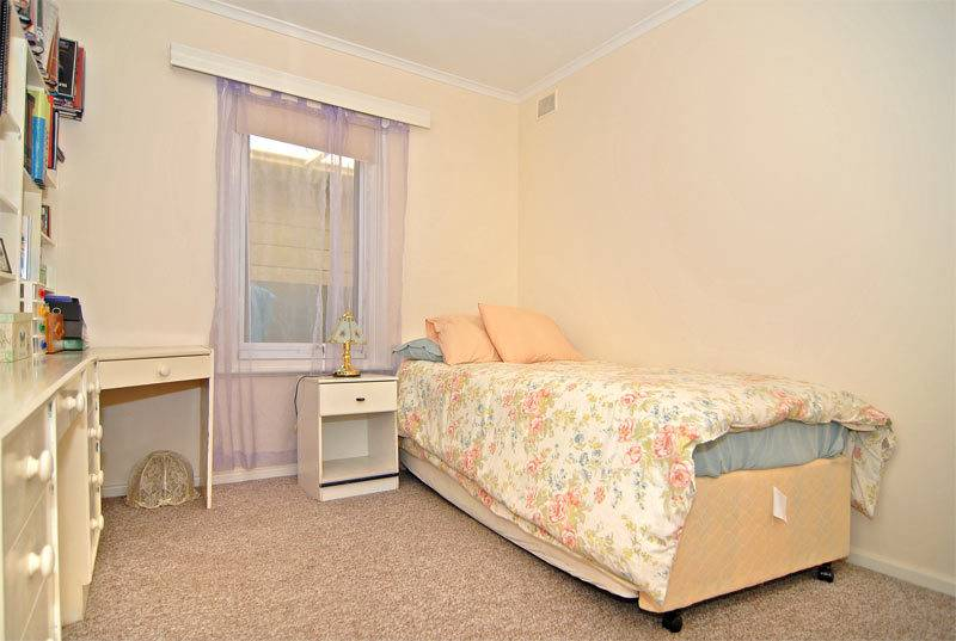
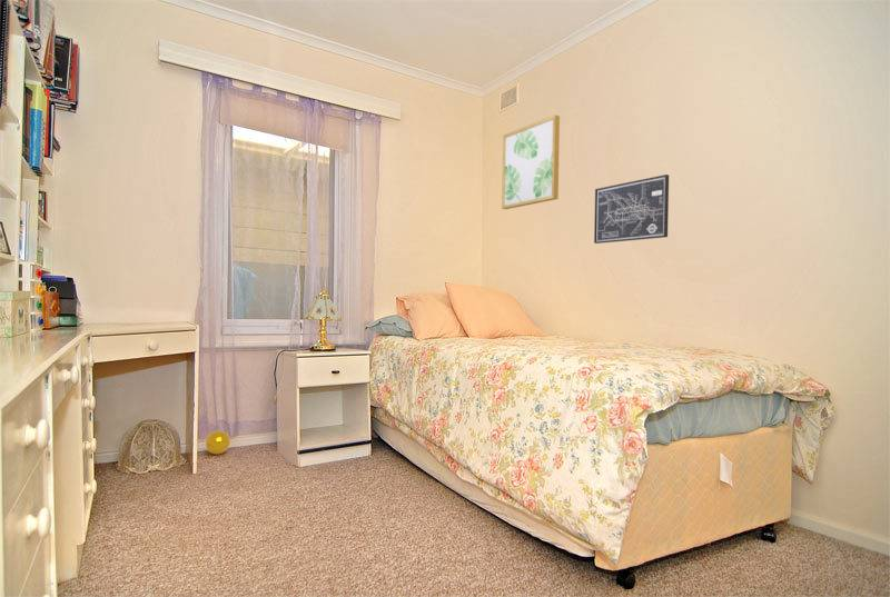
+ ball [205,430,231,455]
+ wall art [501,115,561,210]
+ wall art [593,173,670,245]
